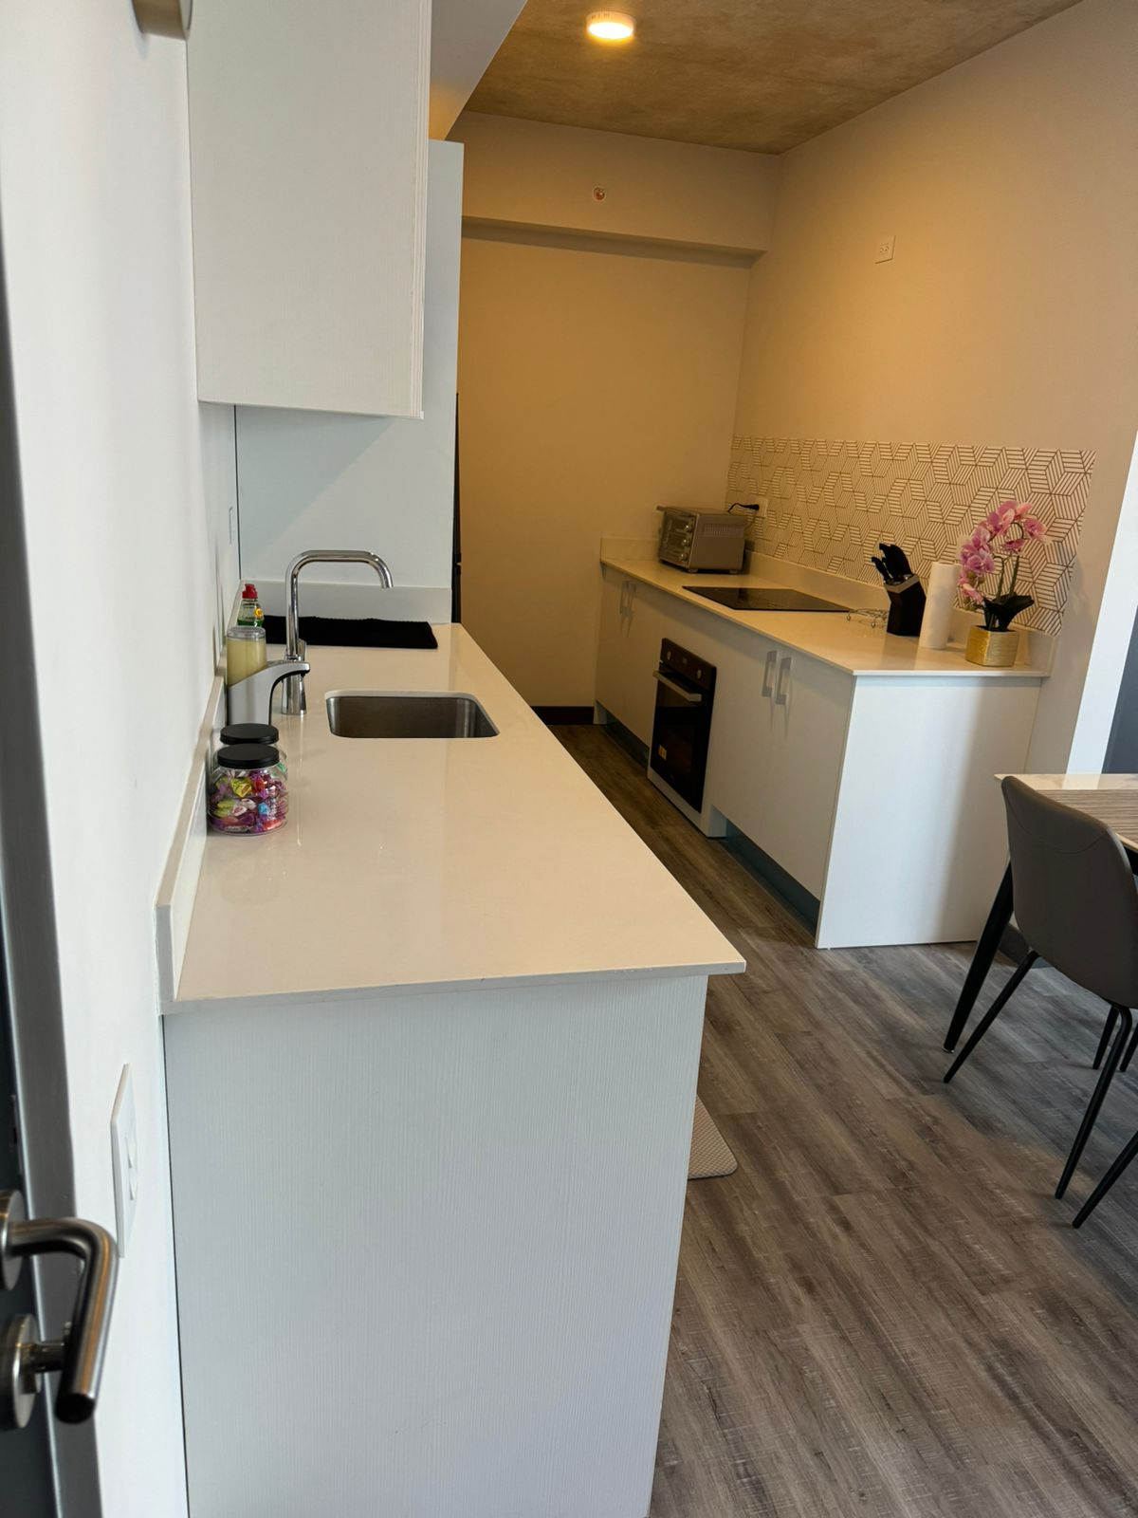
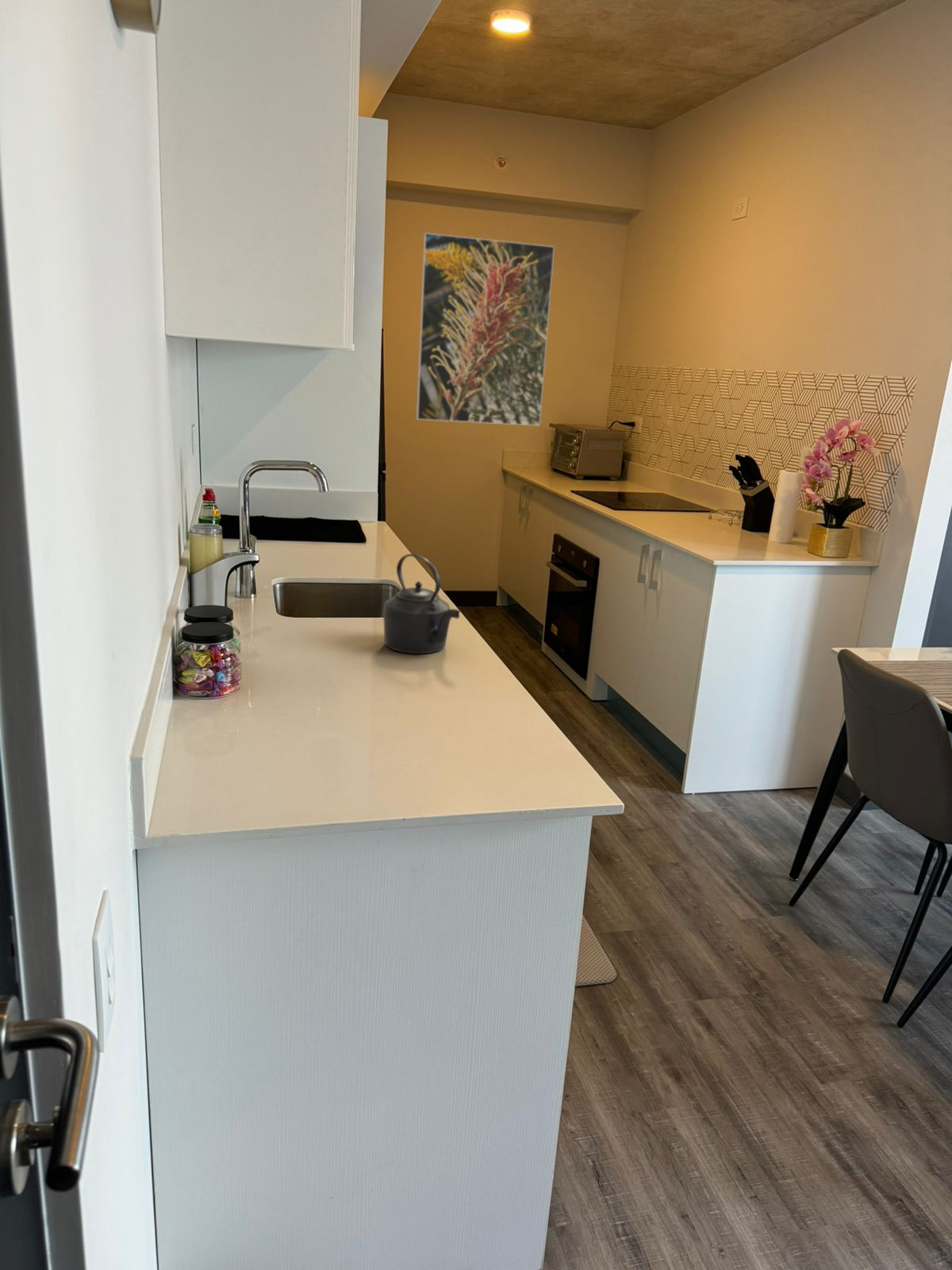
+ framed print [416,232,555,426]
+ kettle [382,553,461,655]
